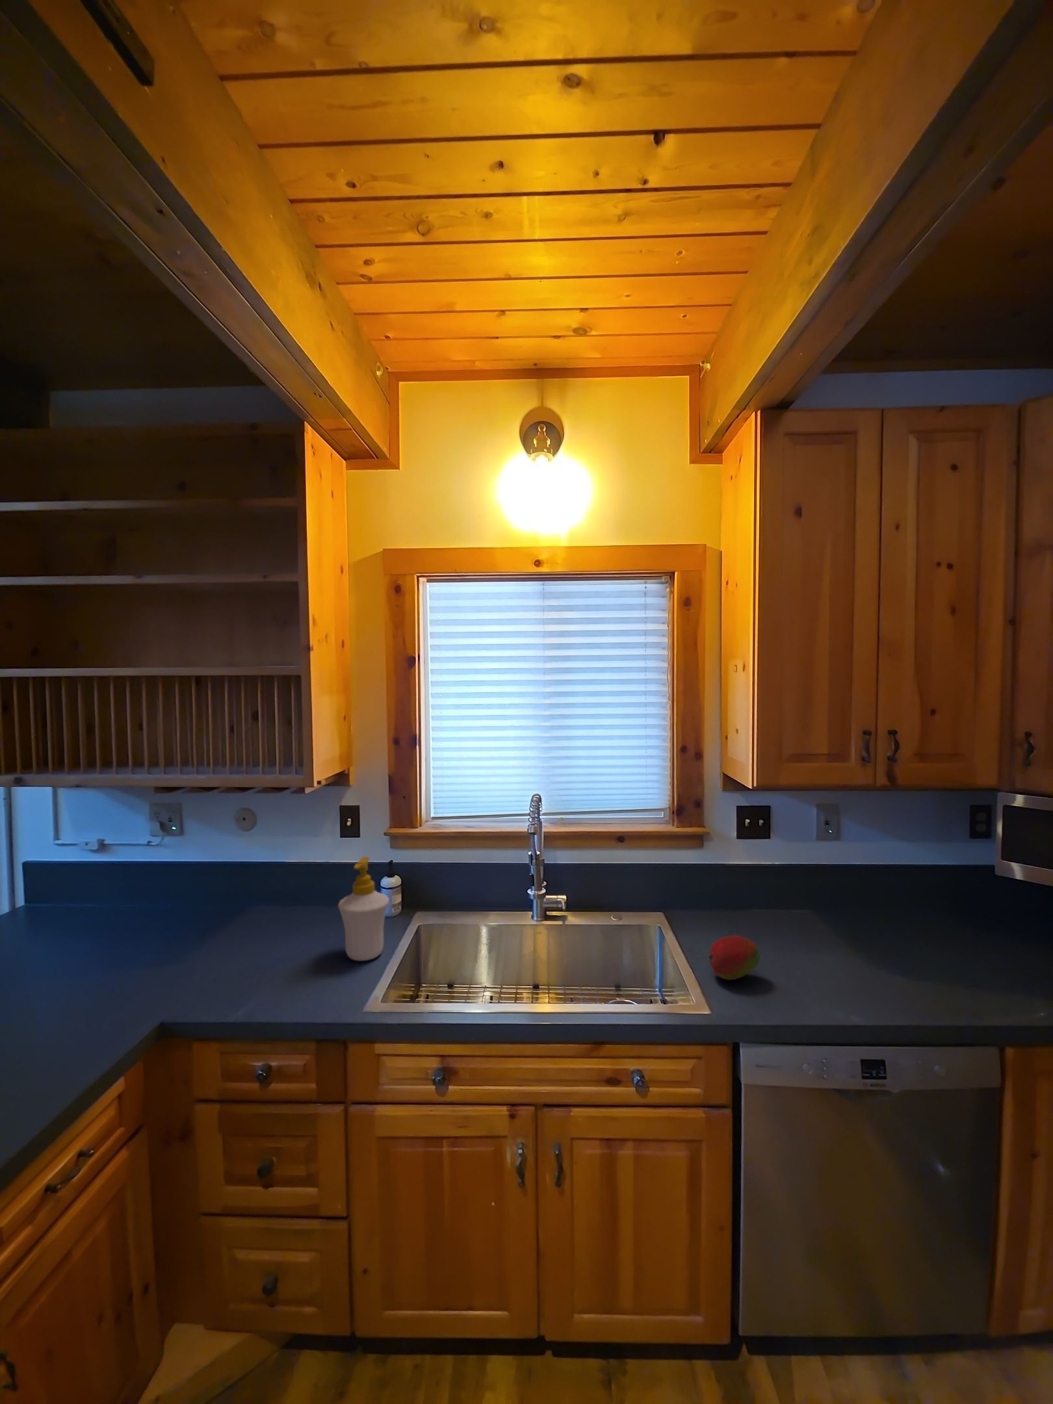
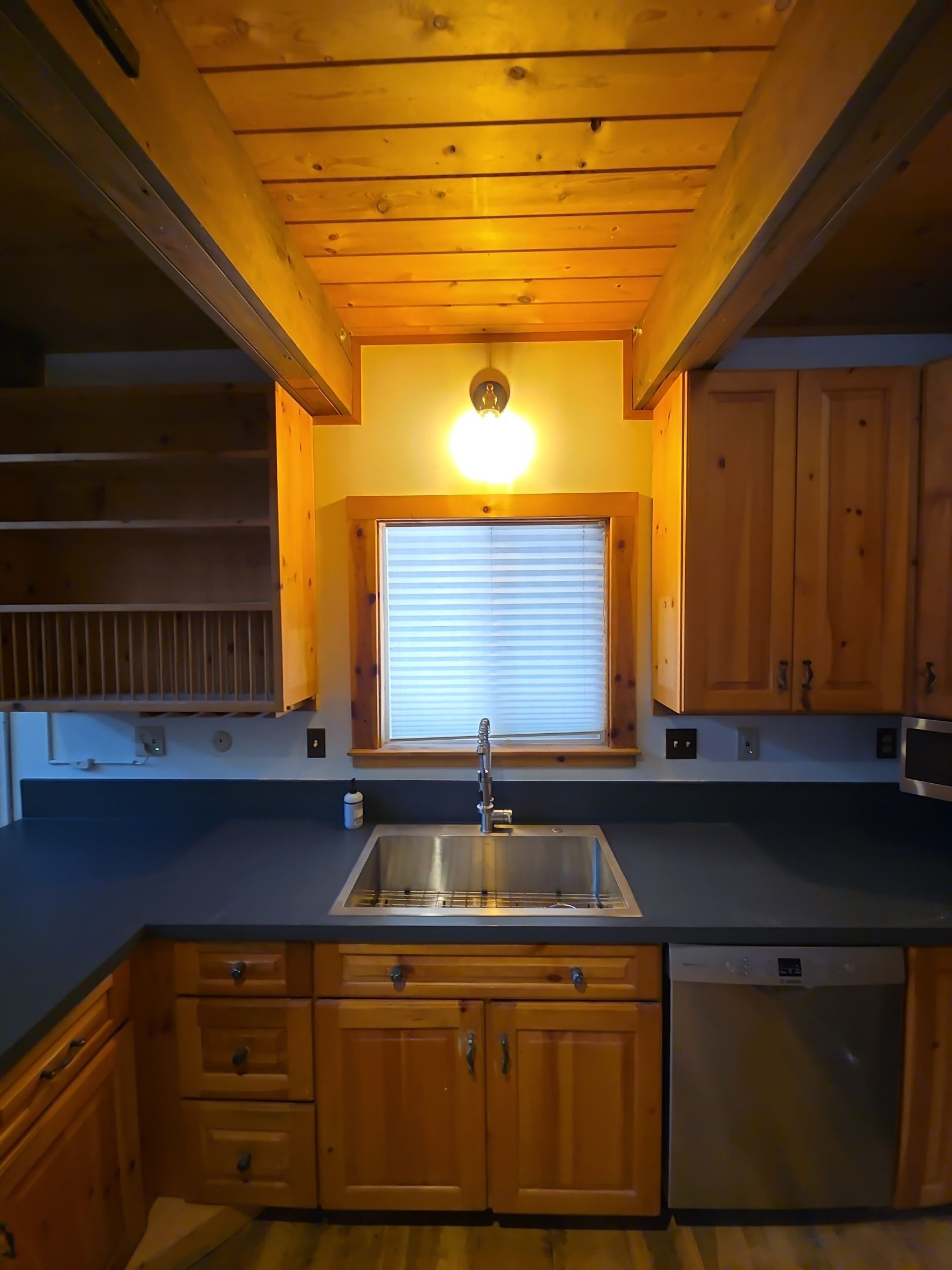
- soap bottle [337,856,390,962]
- fruit [708,934,761,981]
